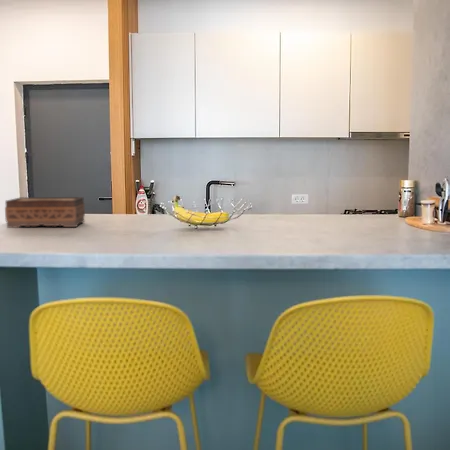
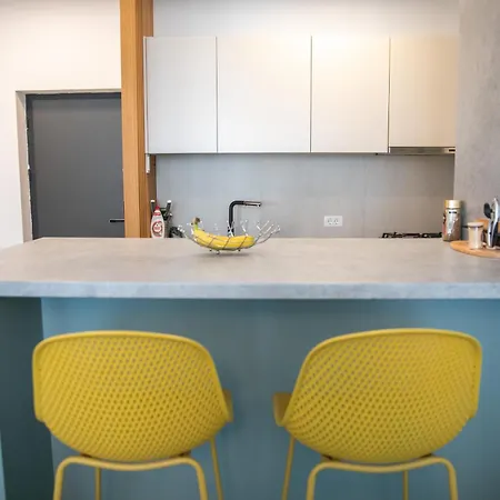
- tissue box [4,196,86,229]
